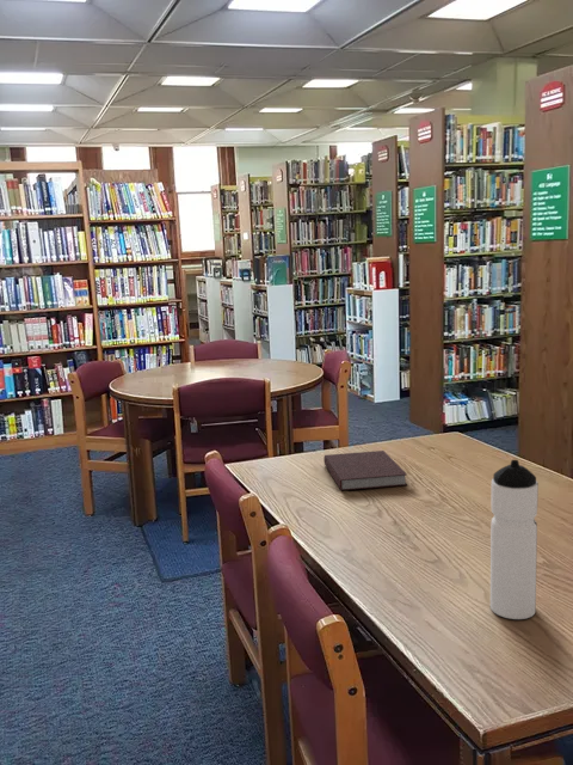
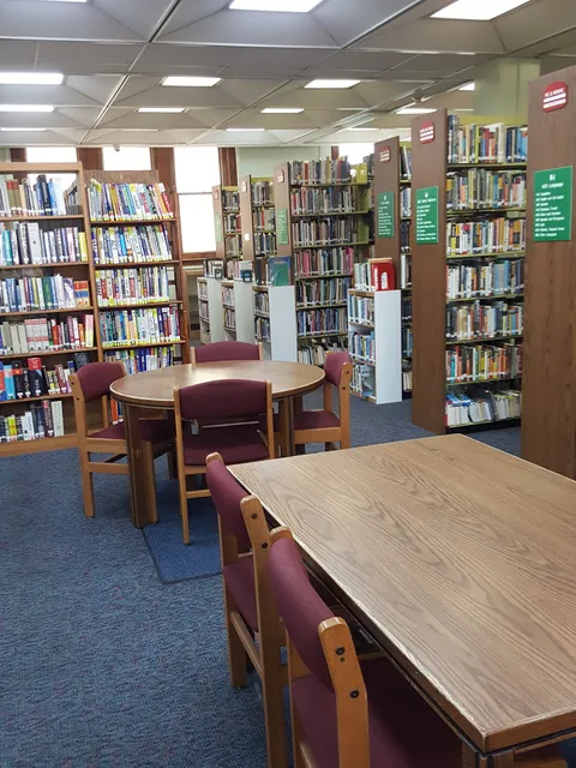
- water bottle [489,459,540,620]
- notebook [322,449,408,491]
